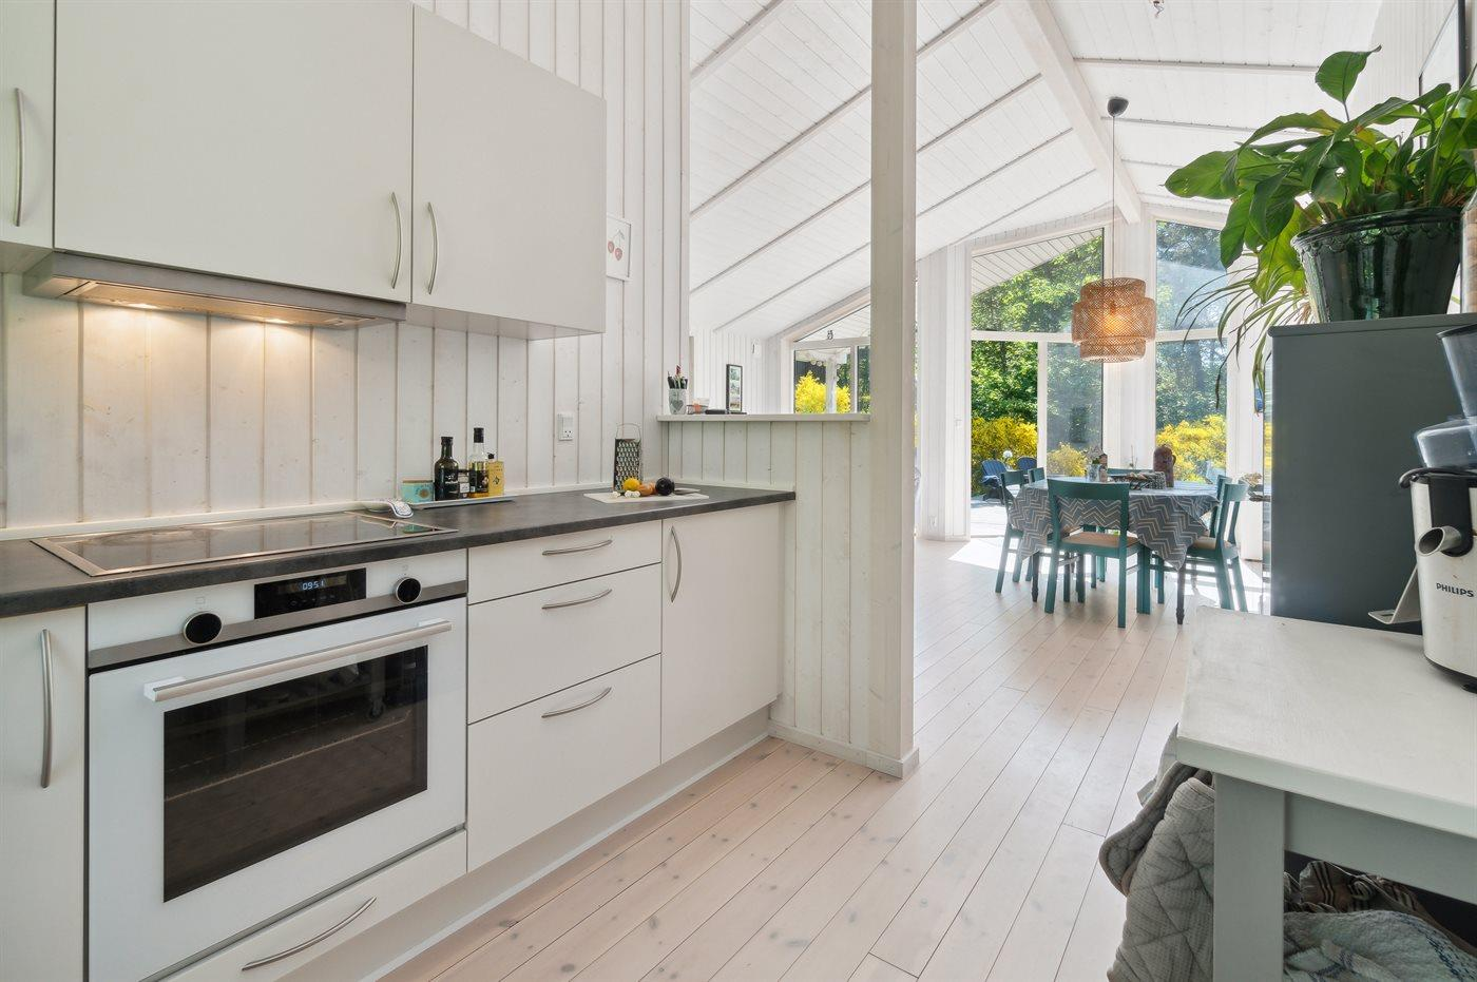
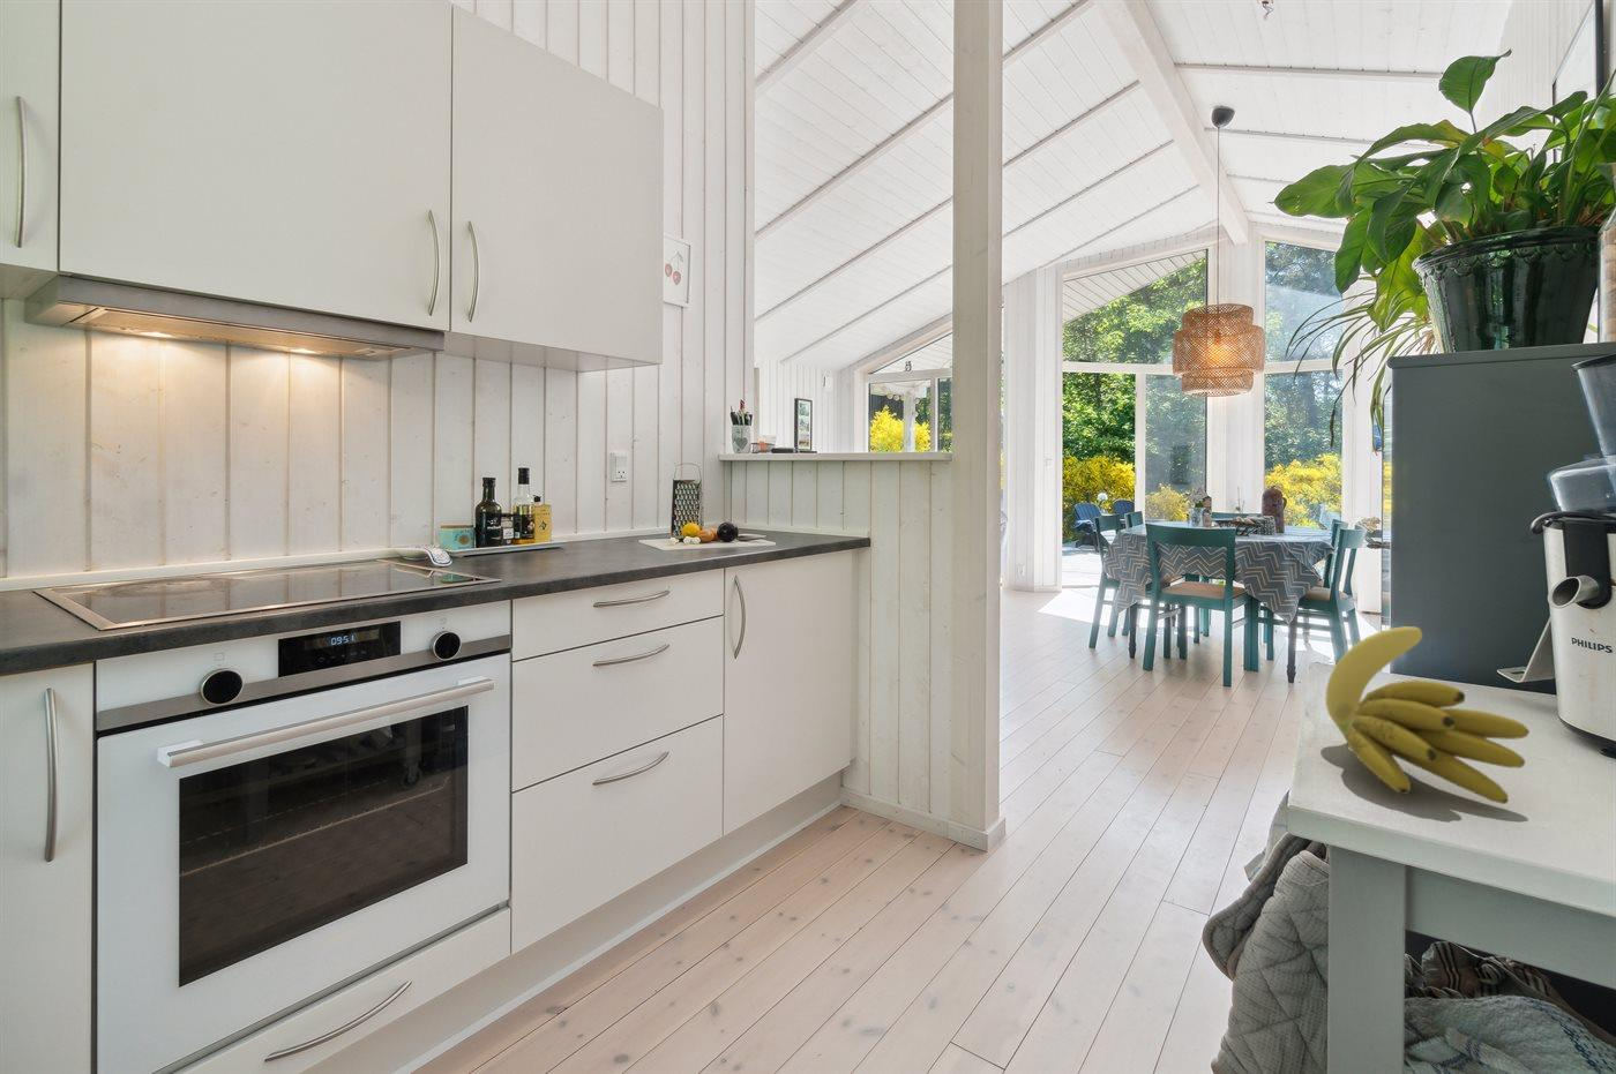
+ banana [1325,626,1531,805]
